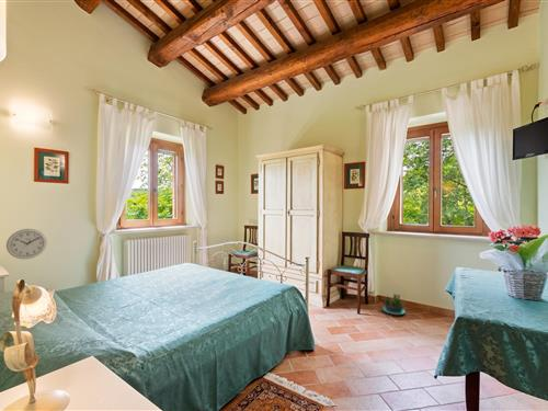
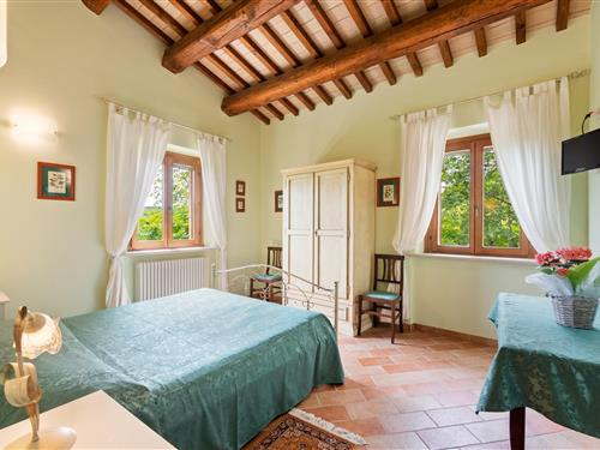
- wall clock [5,228,48,260]
- potted plant [381,293,407,316]
